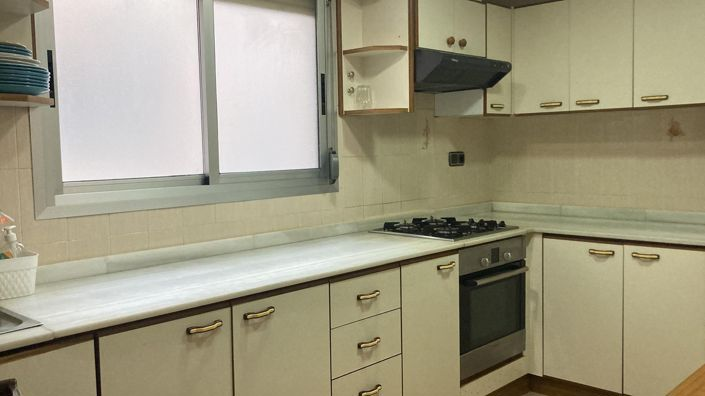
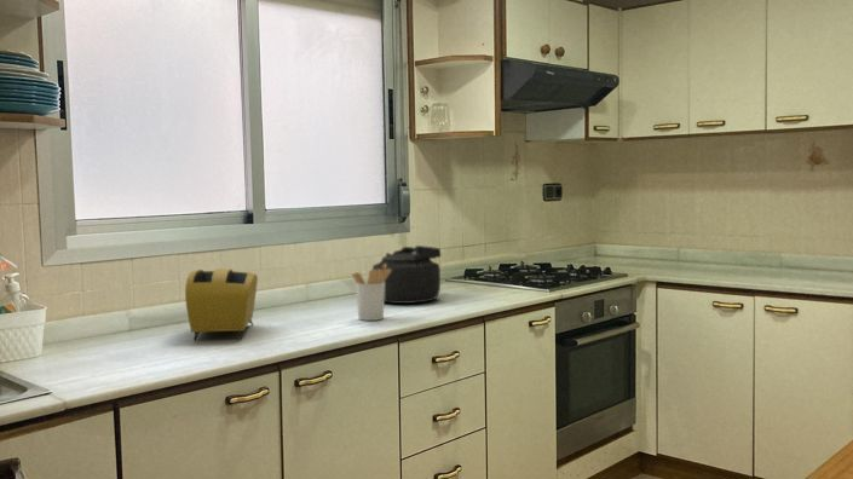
+ kettle [371,244,442,305]
+ utensil holder [351,264,391,322]
+ toaster [184,267,259,342]
